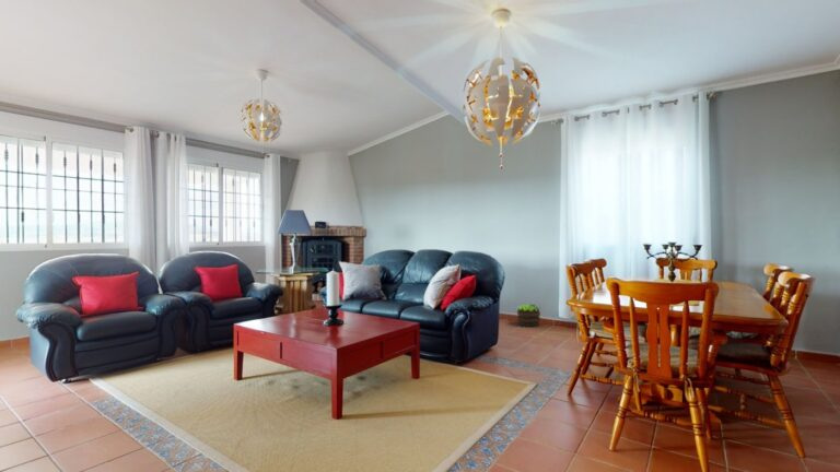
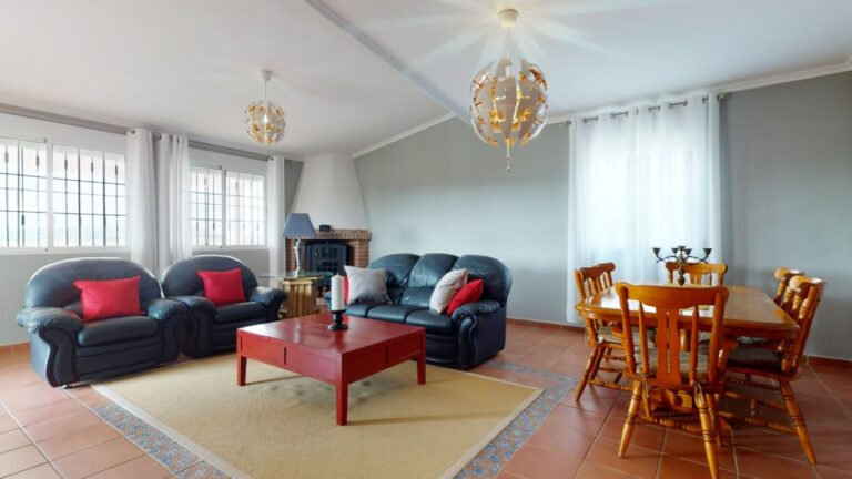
- potted plant [515,303,541,328]
